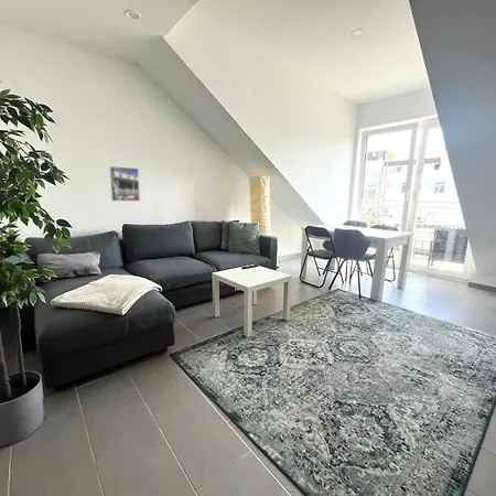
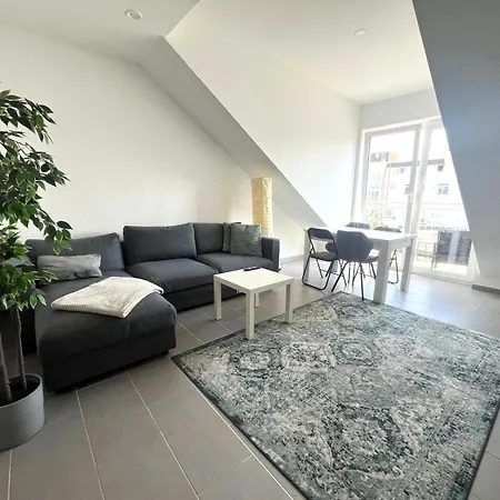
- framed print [108,165,141,202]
